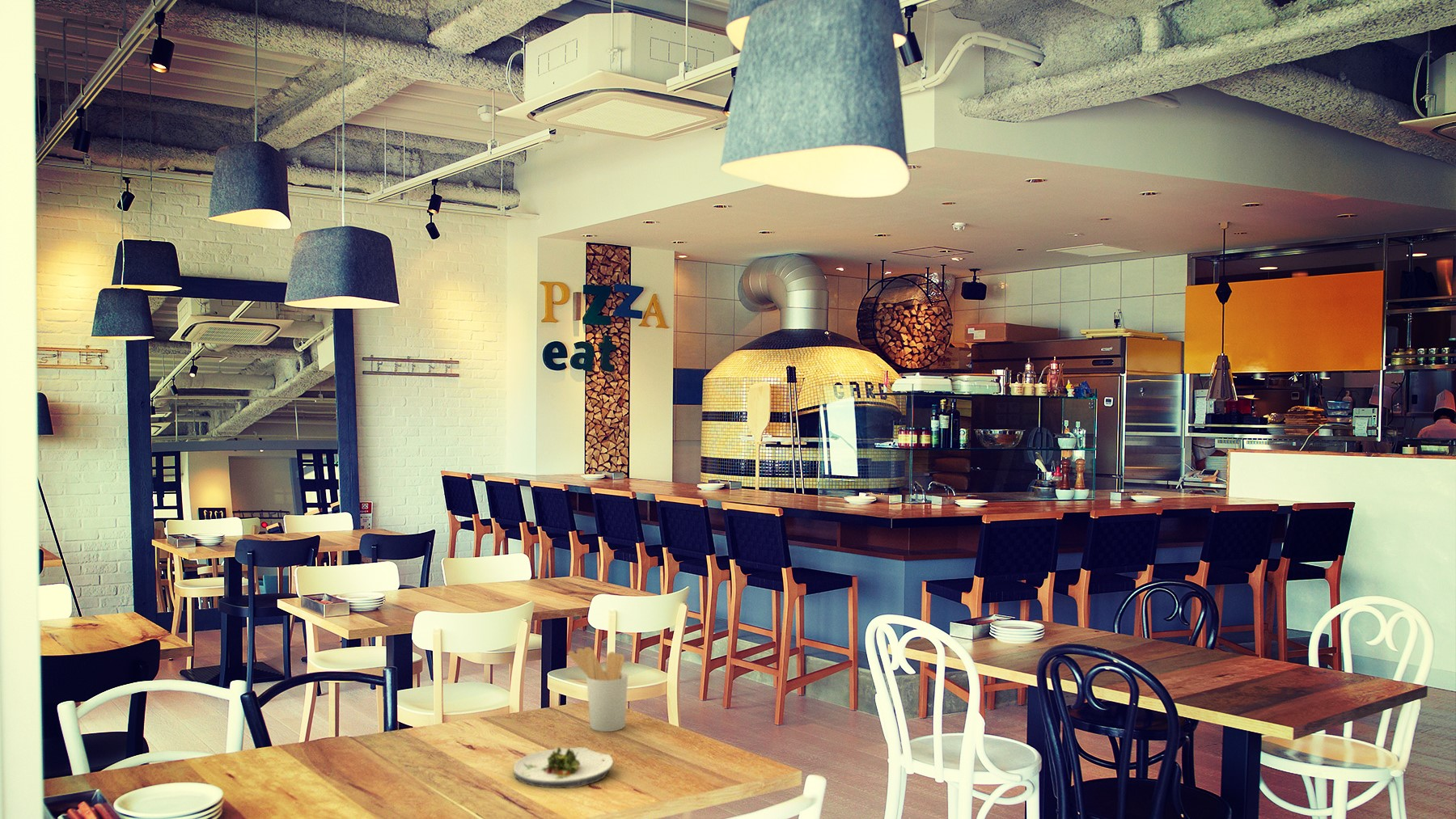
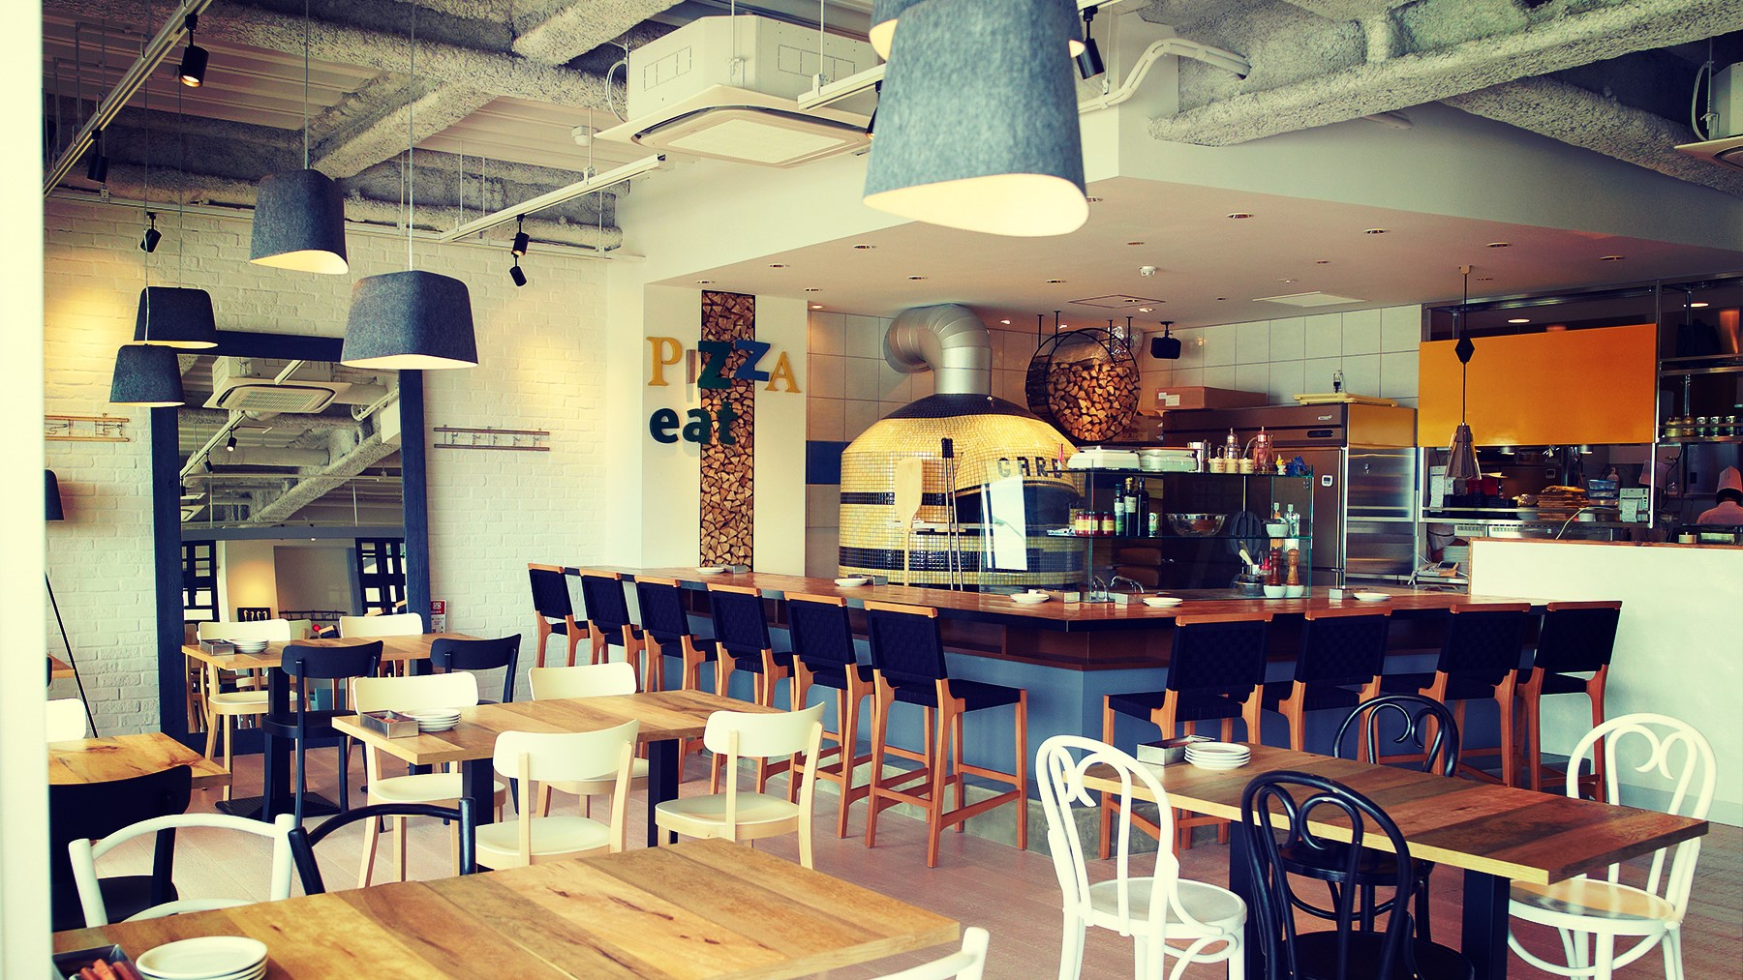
- utensil holder [567,646,629,732]
- salad plate [512,746,615,789]
